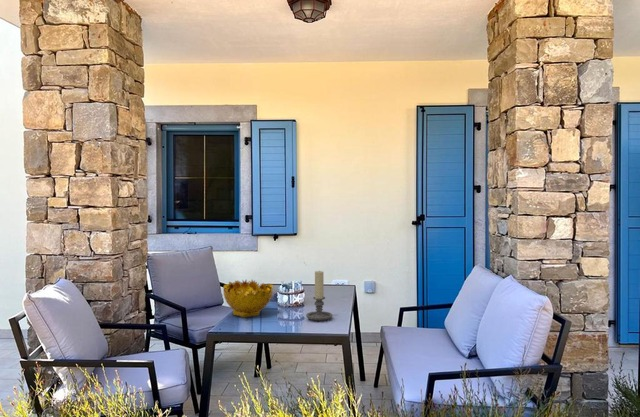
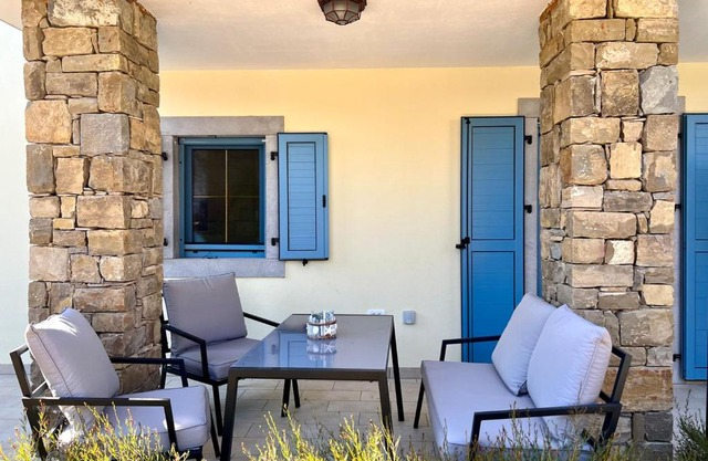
- decorative bowl [222,278,274,319]
- candle holder [305,270,333,322]
